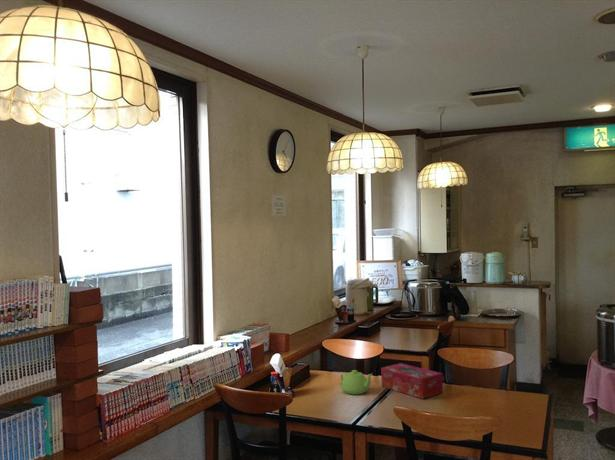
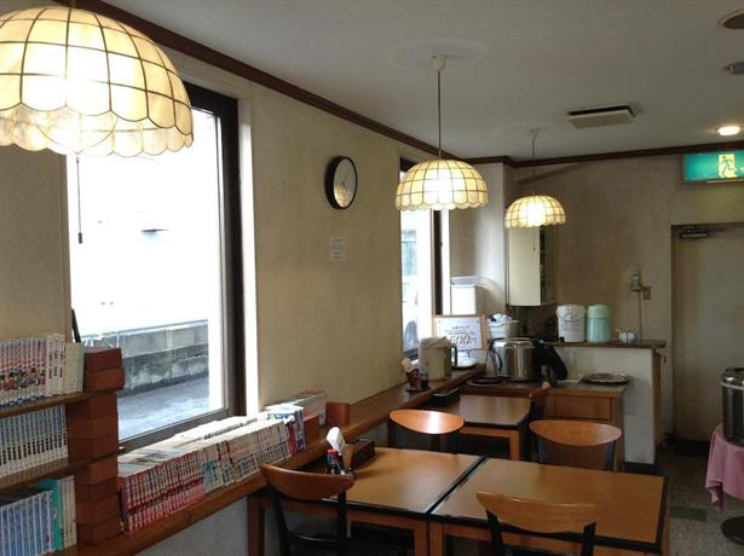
- tissue box [380,362,444,400]
- teapot [339,369,373,395]
